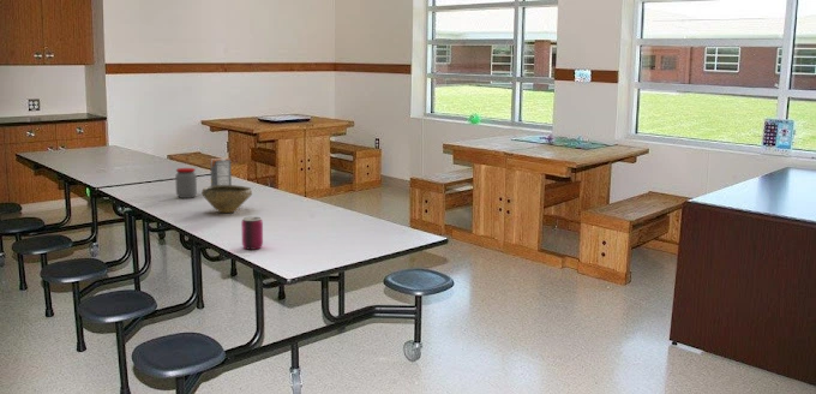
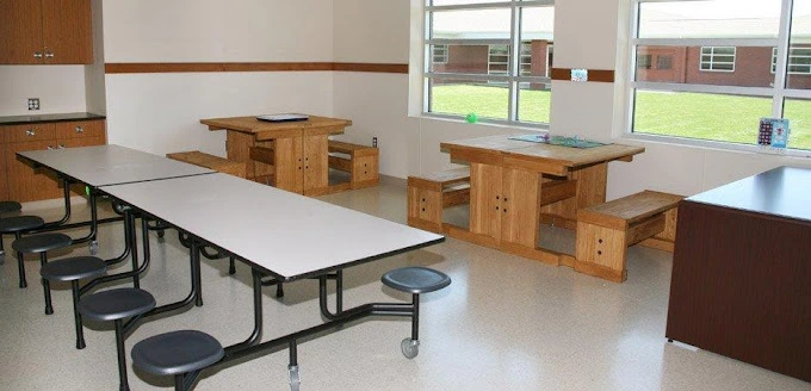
- can [240,215,264,251]
- juice box [209,157,233,186]
- jar [174,167,198,199]
- bowl [200,184,253,214]
